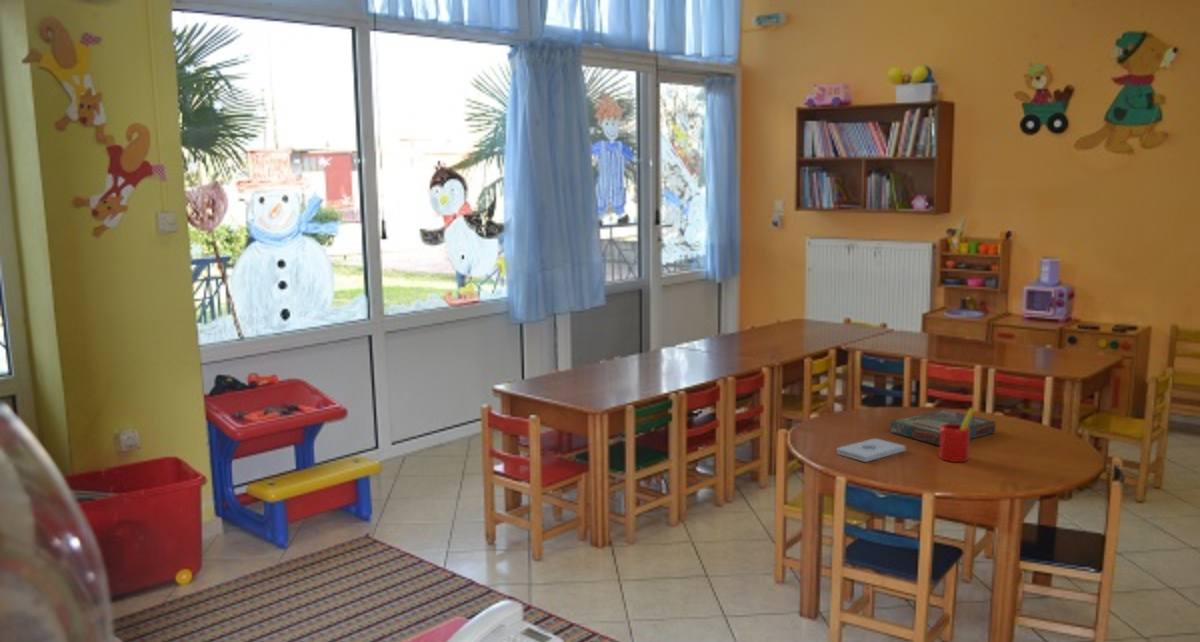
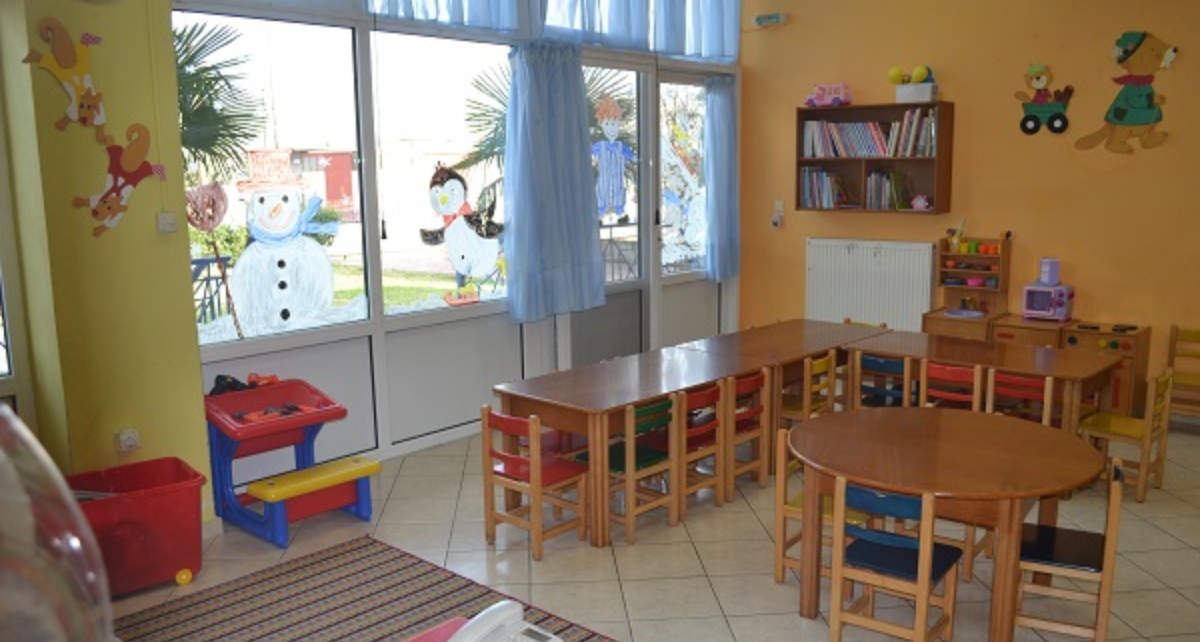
- straw [939,407,975,463]
- board game [889,408,997,446]
- notepad [836,438,907,463]
